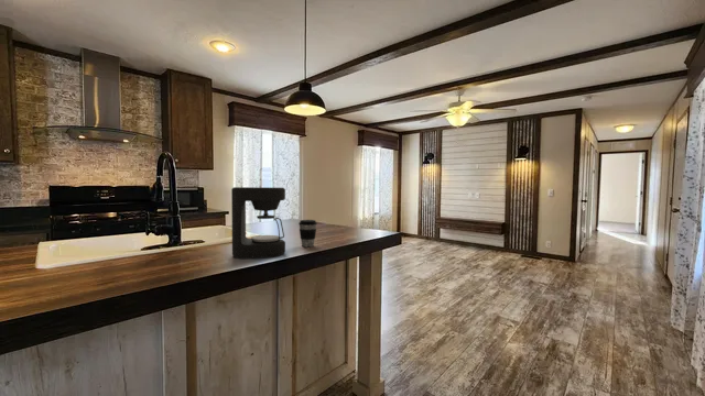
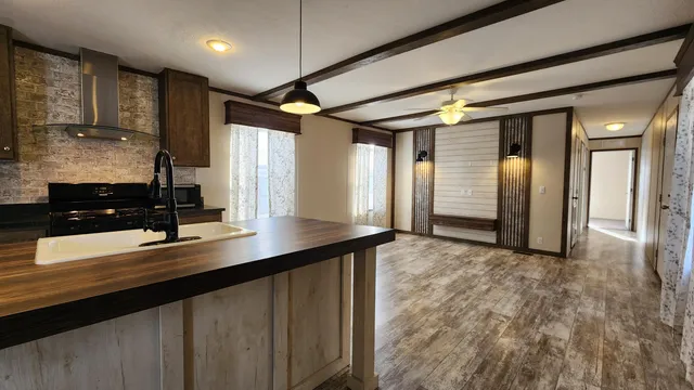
- coffee cup [297,219,318,248]
- coffee maker [230,186,286,260]
